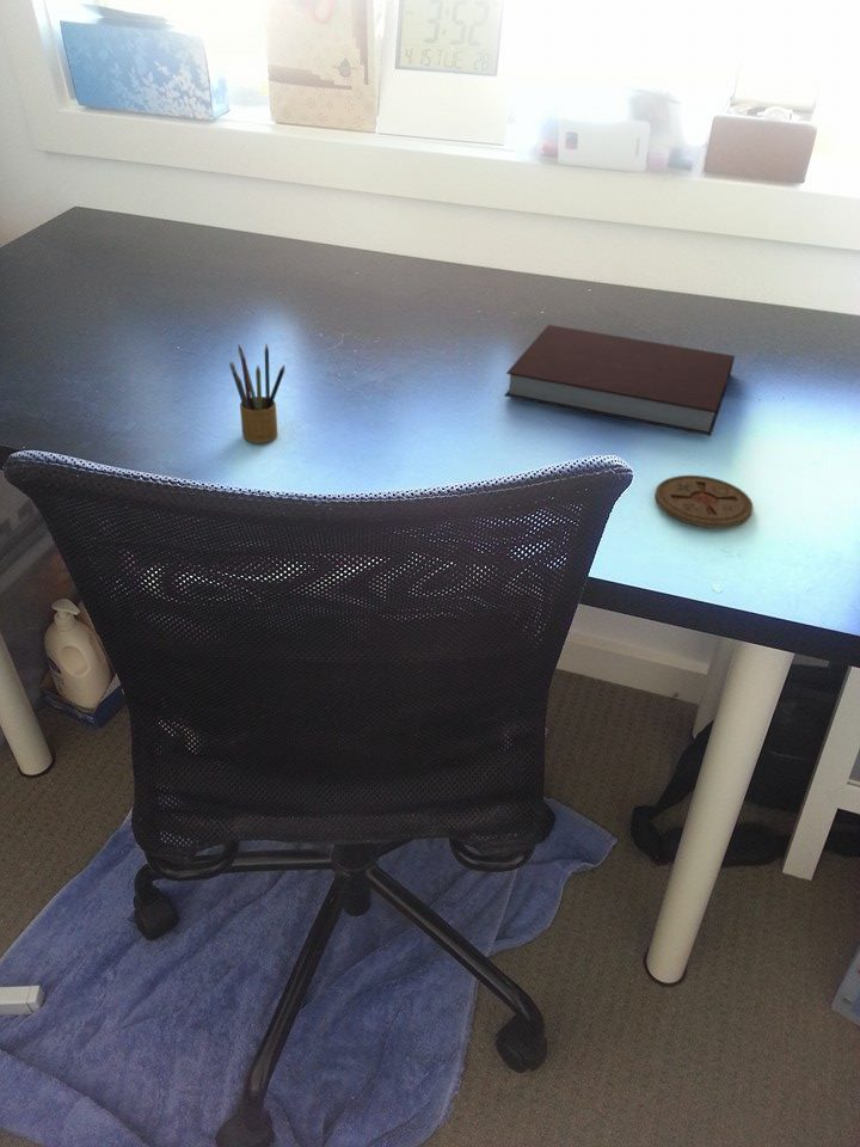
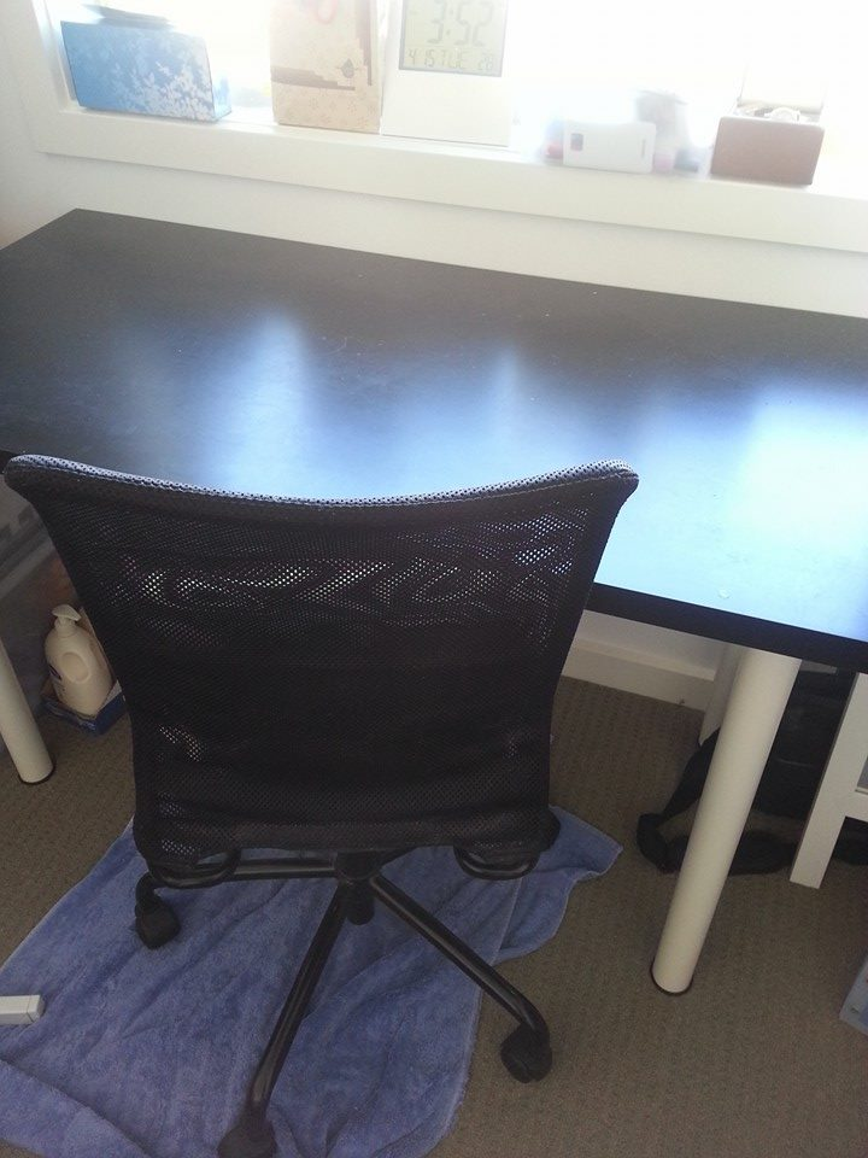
- coaster [653,474,754,529]
- notebook [503,324,736,437]
- pencil box [228,343,285,444]
